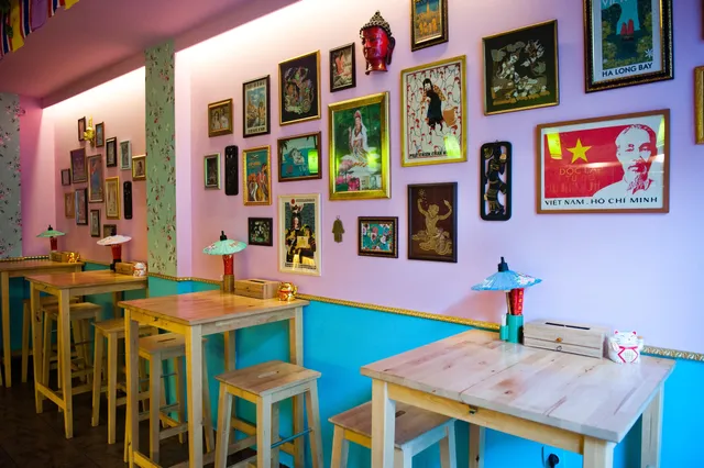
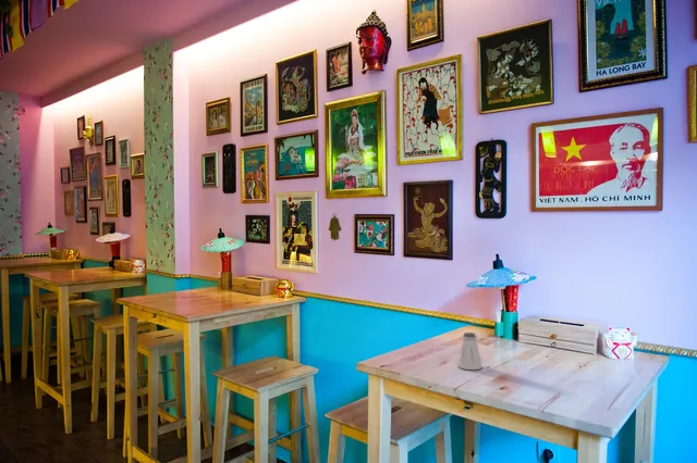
+ saltshaker [457,331,484,371]
